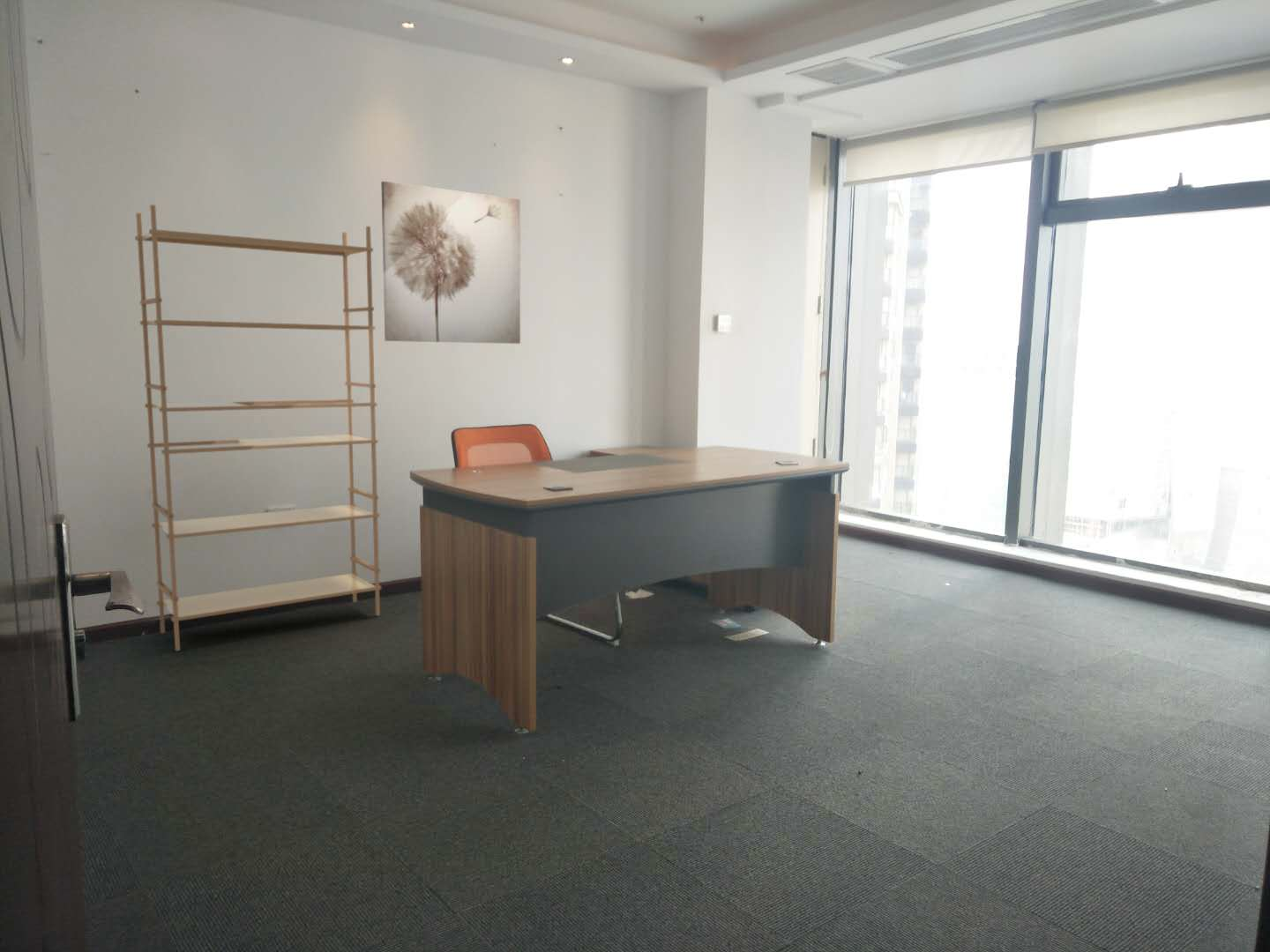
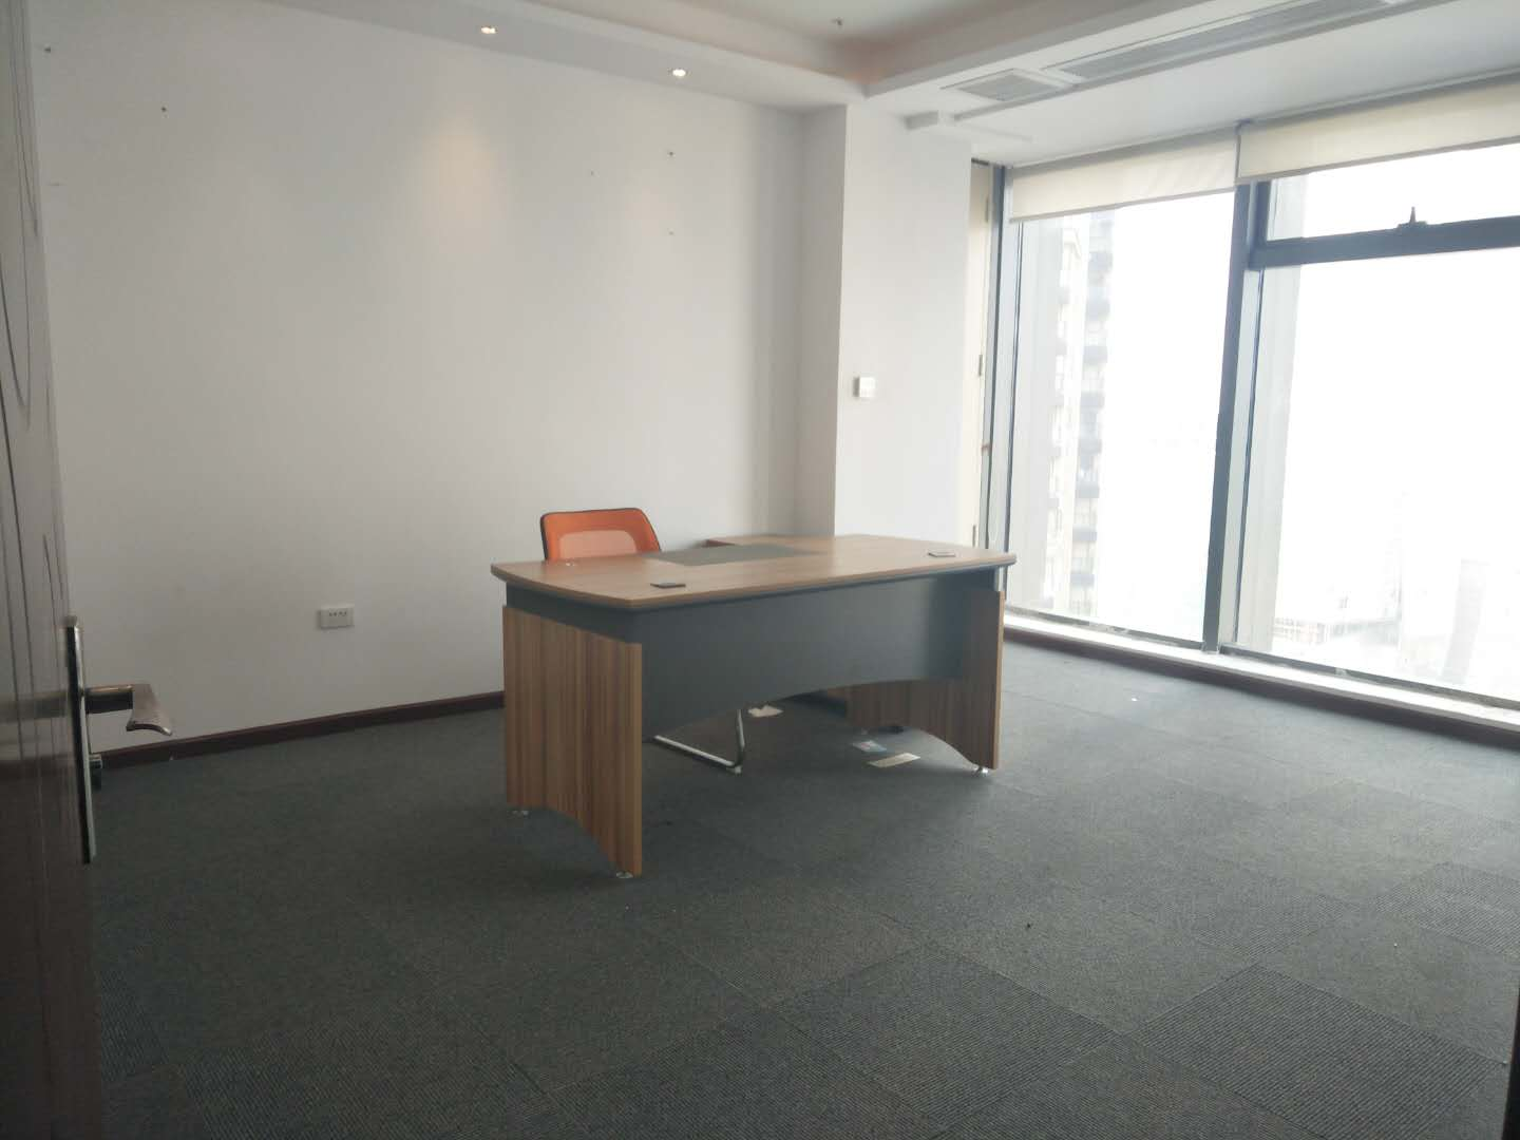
- wall art [380,181,521,345]
- bookshelf [134,204,382,651]
